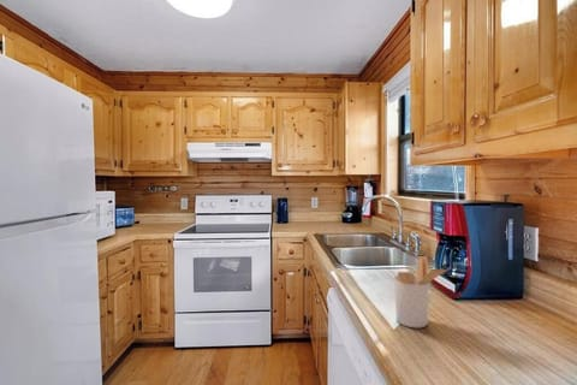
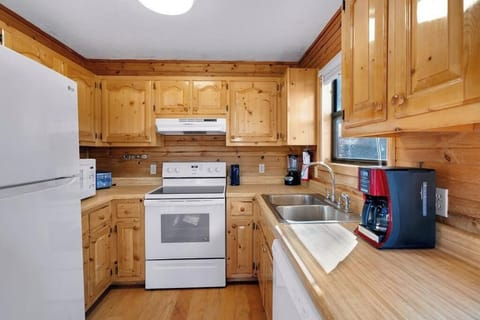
- utensil holder [393,255,452,328]
